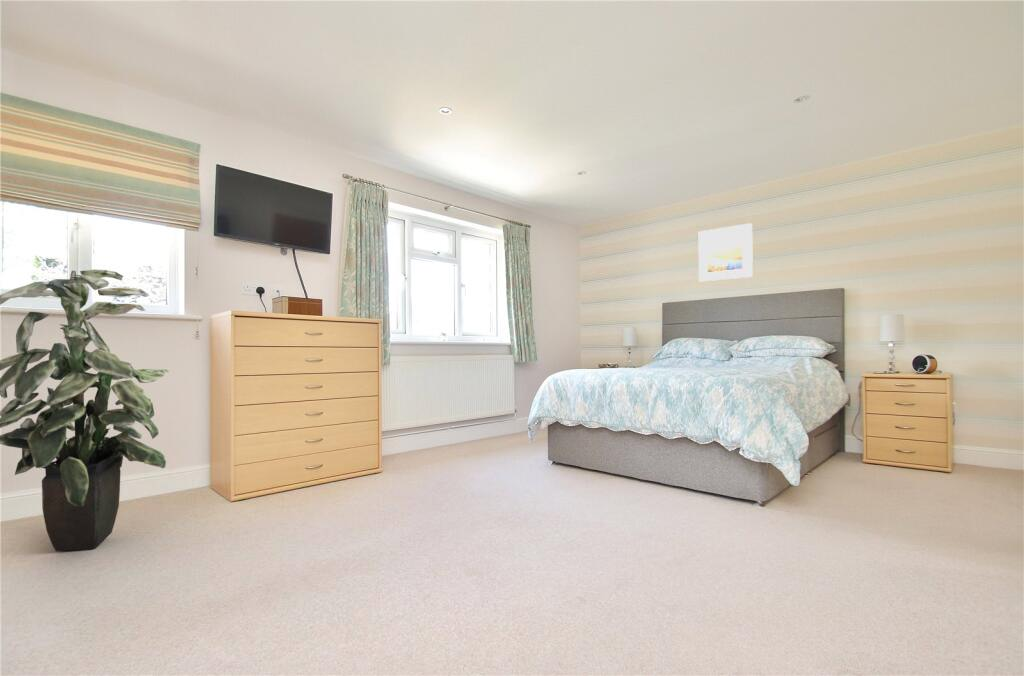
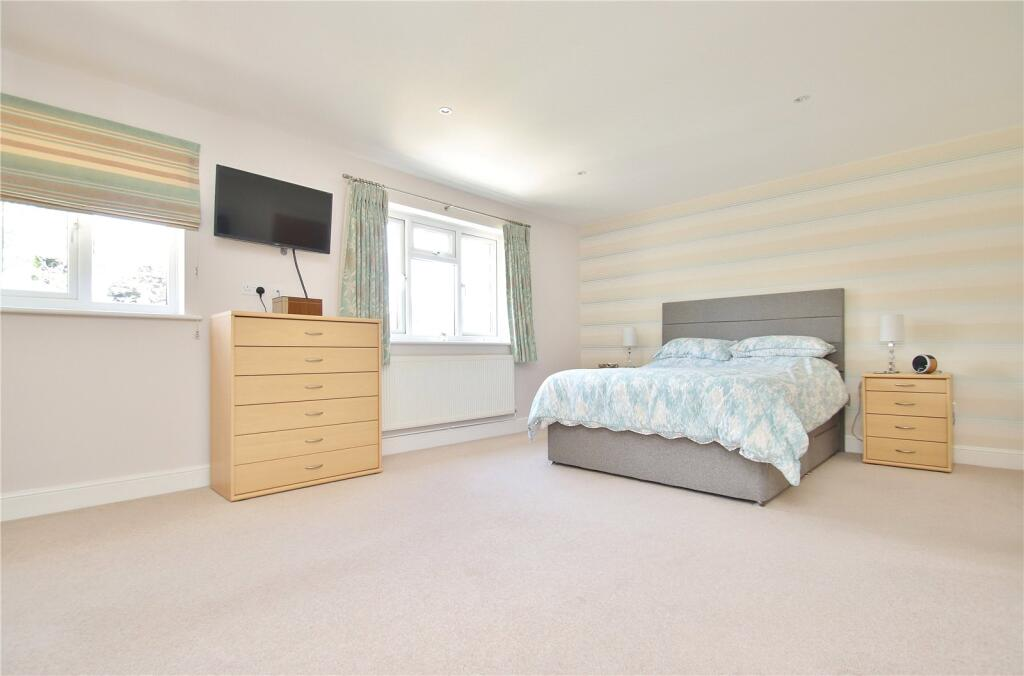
- indoor plant [0,268,170,552]
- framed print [698,222,754,282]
